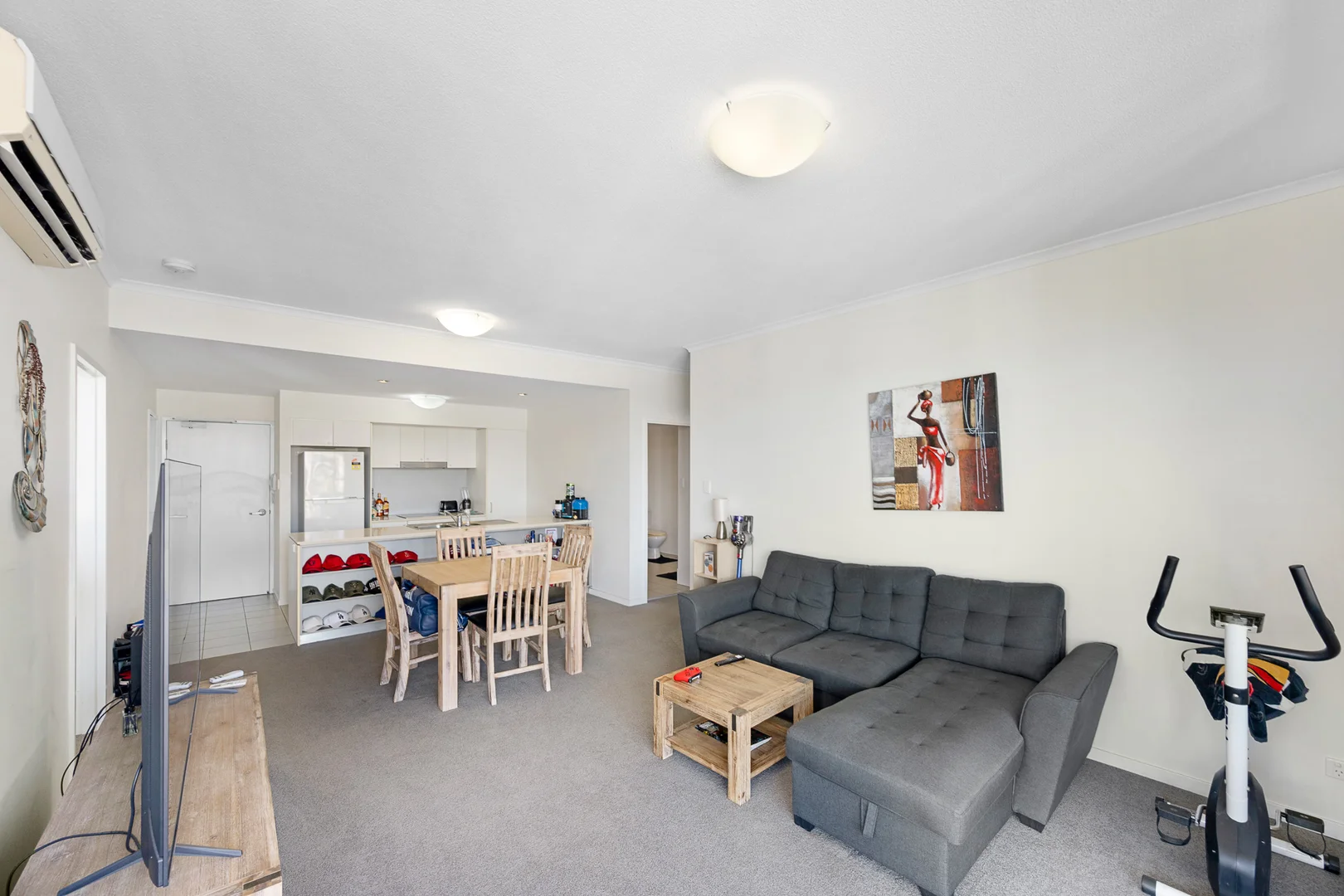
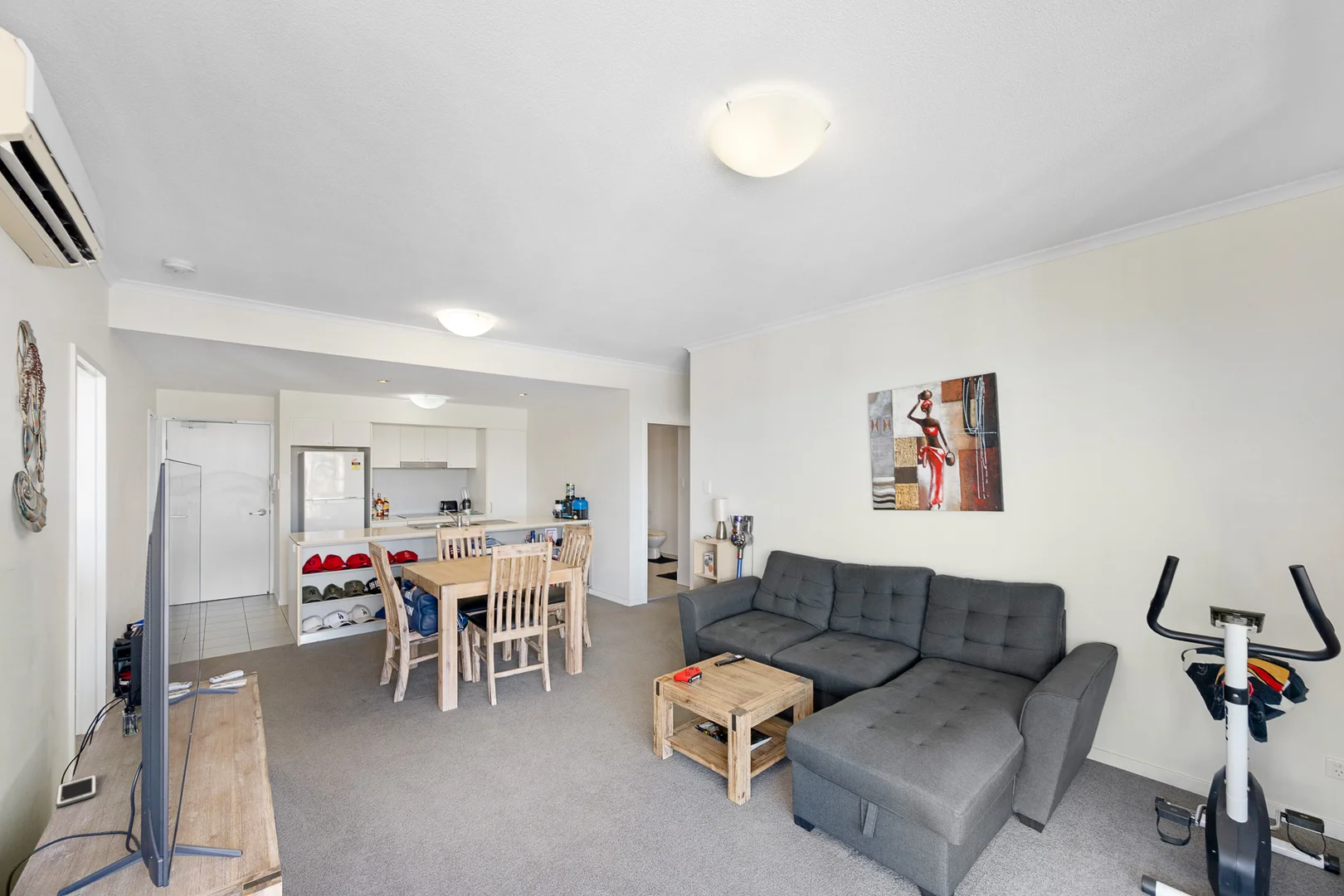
+ cell phone [55,774,97,808]
